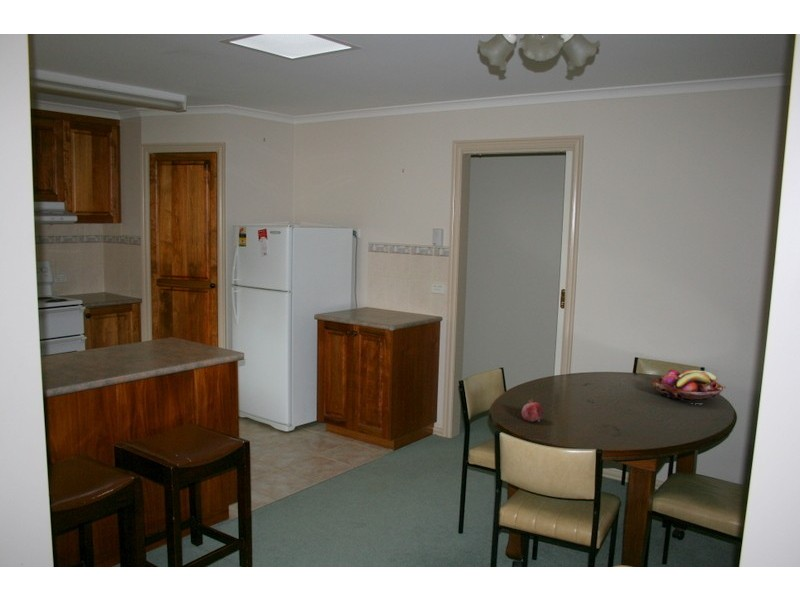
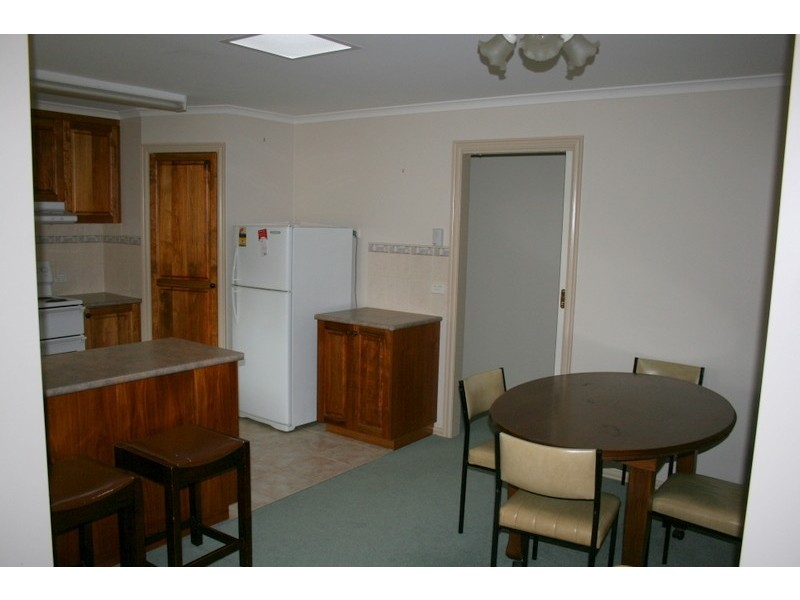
- fruit [520,398,545,423]
- fruit basket [651,369,727,403]
